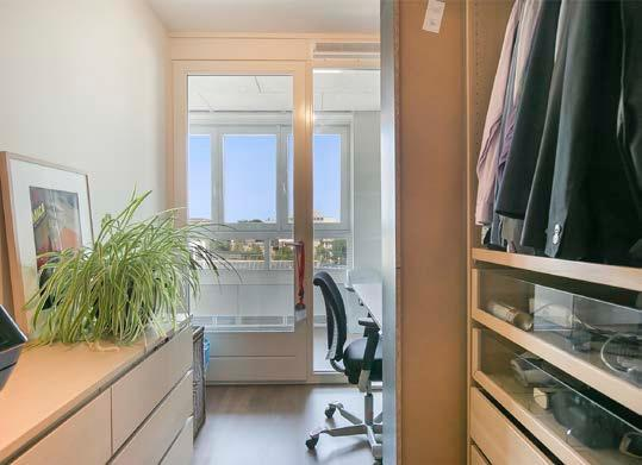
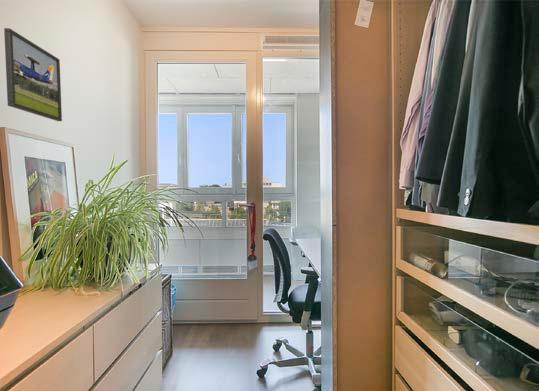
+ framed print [3,27,63,122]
